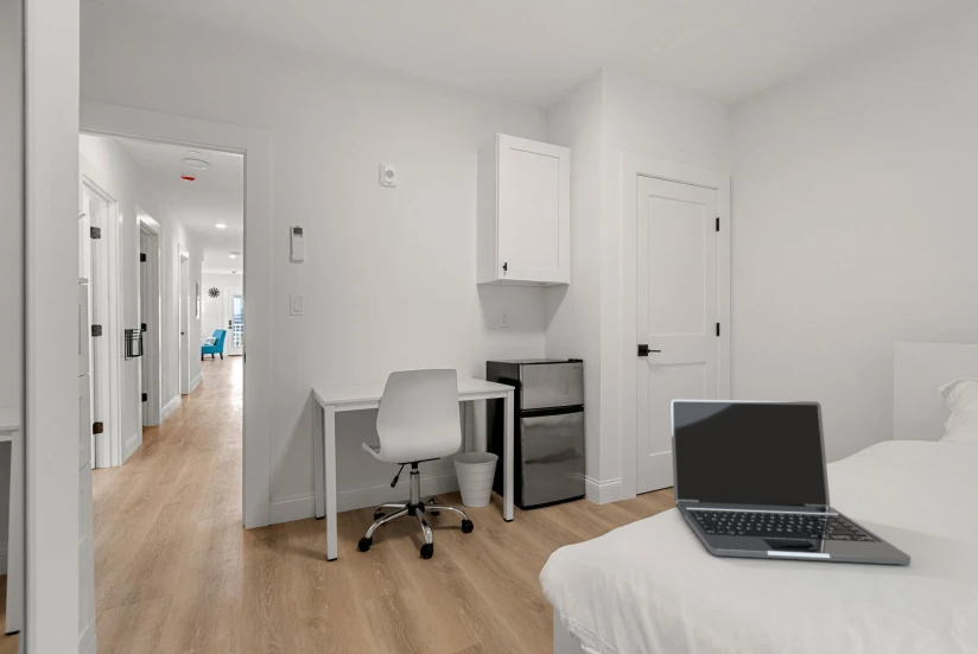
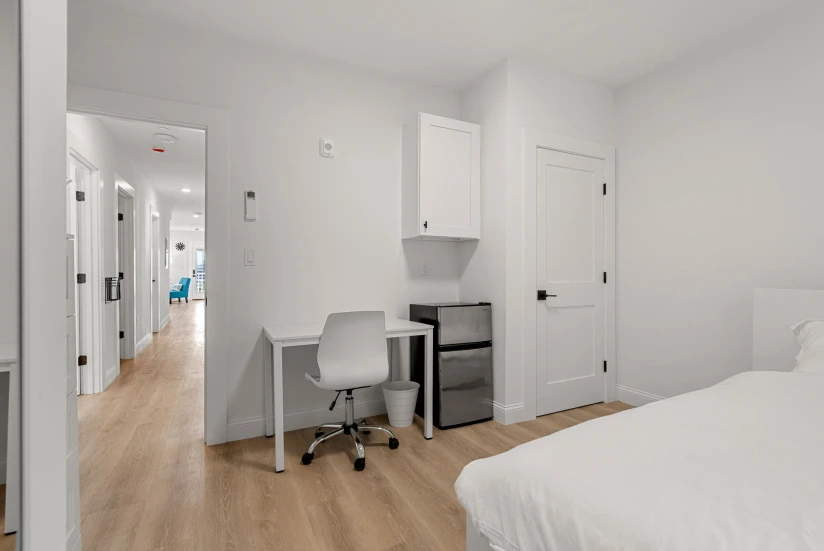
- laptop [669,398,912,566]
